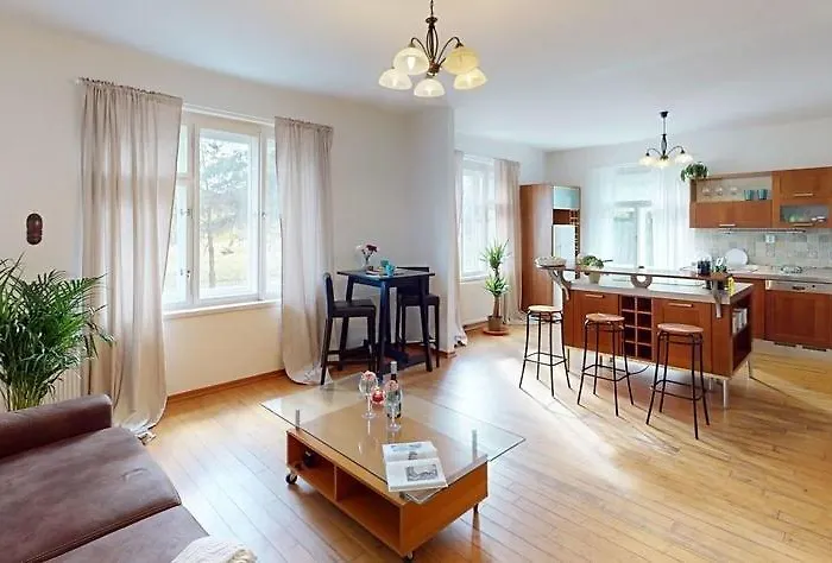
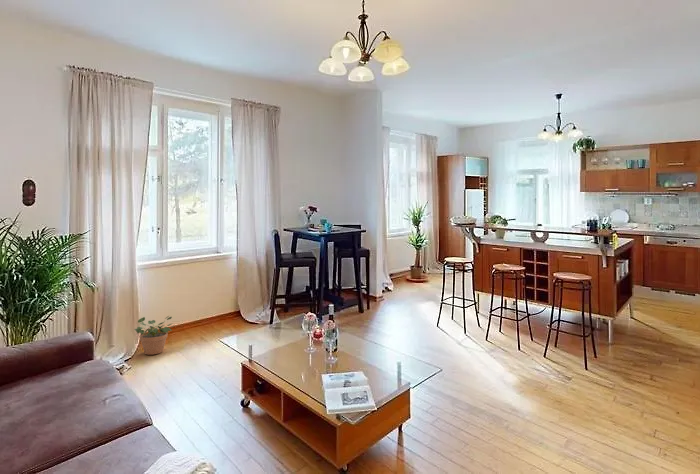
+ potted plant [134,314,176,356]
